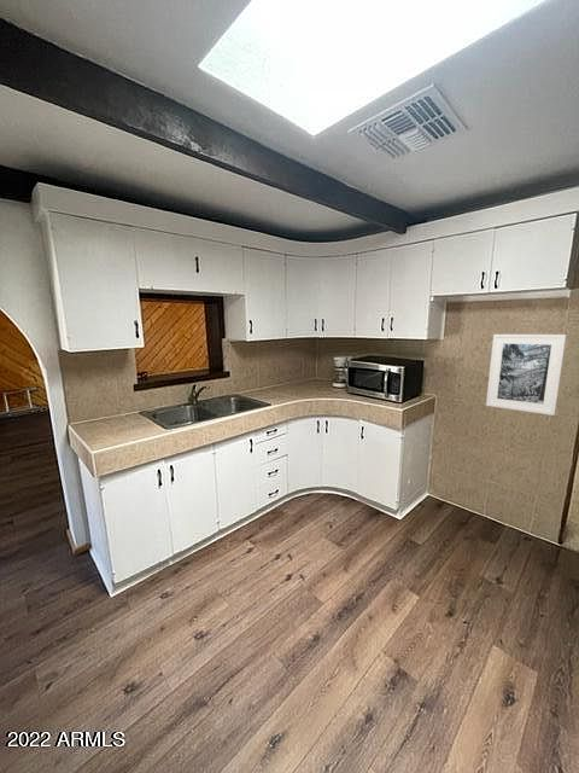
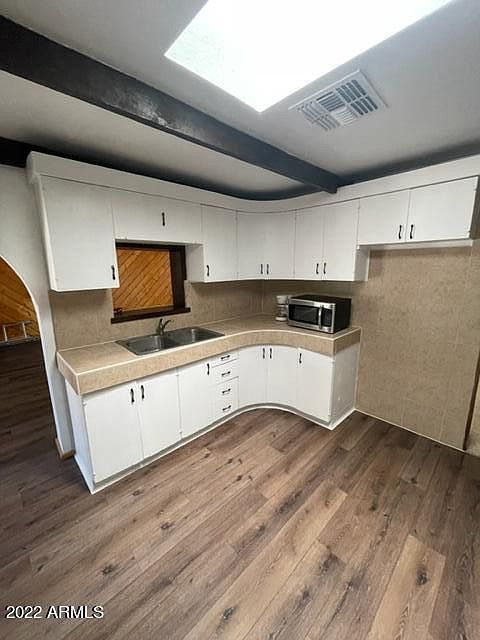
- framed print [485,333,567,417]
